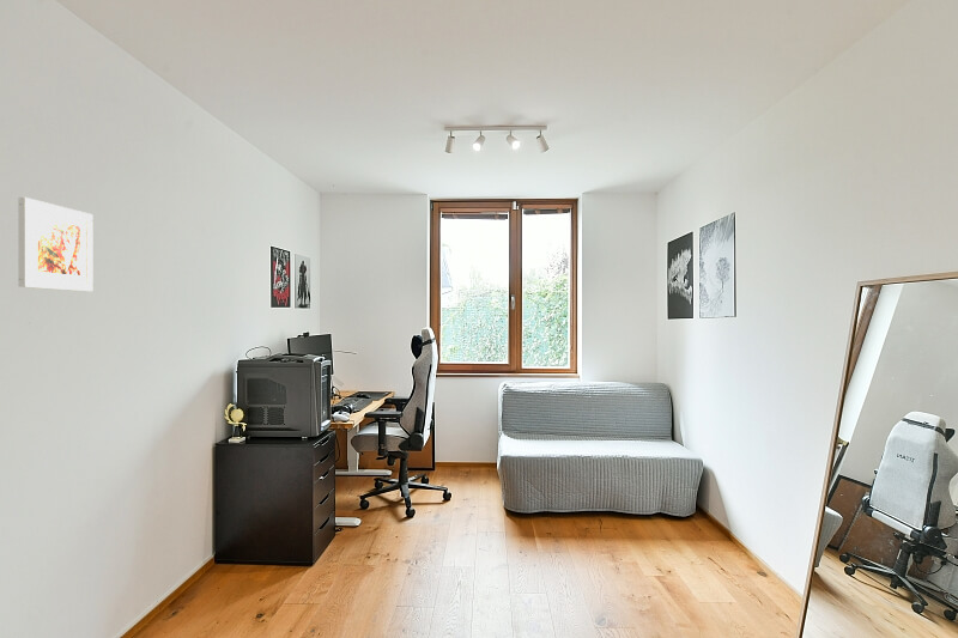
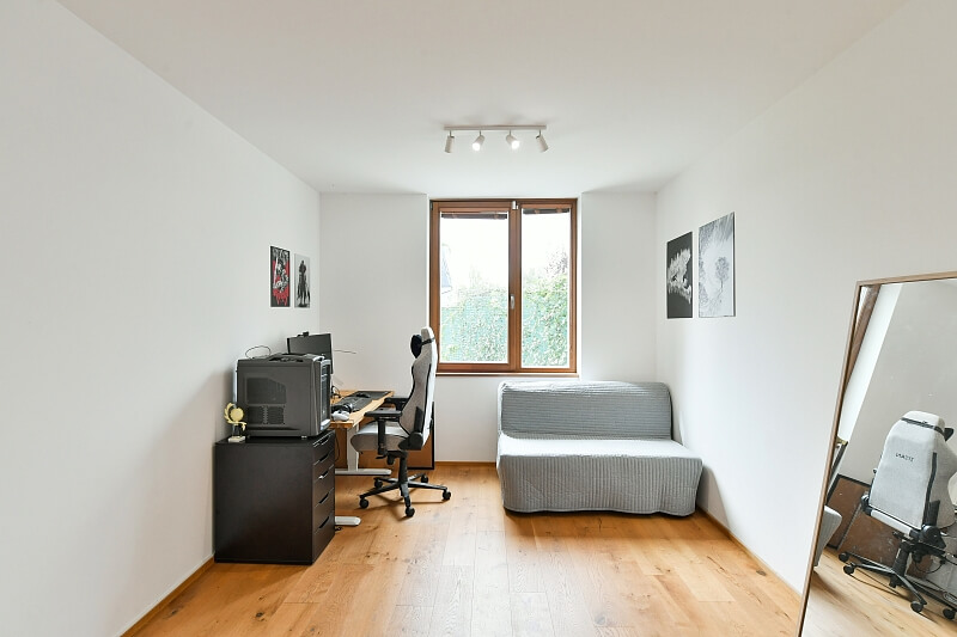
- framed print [18,196,93,292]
